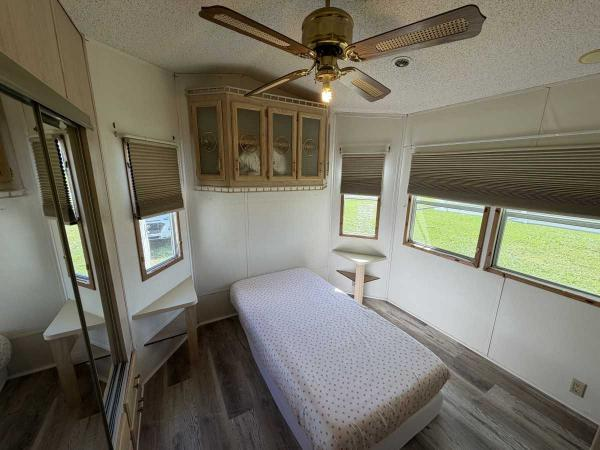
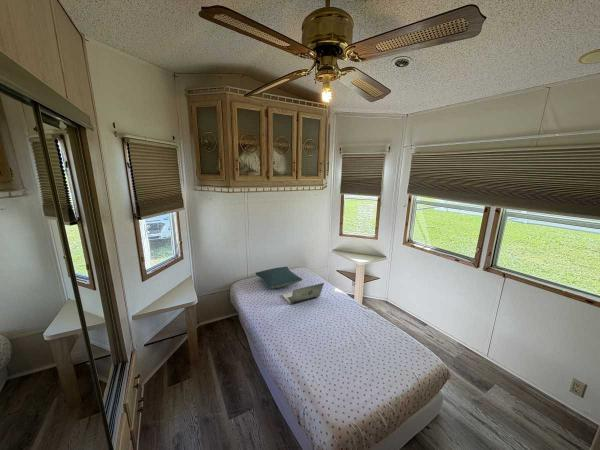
+ pillow [255,266,303,289]
+ laptop [281,282,325,305]
